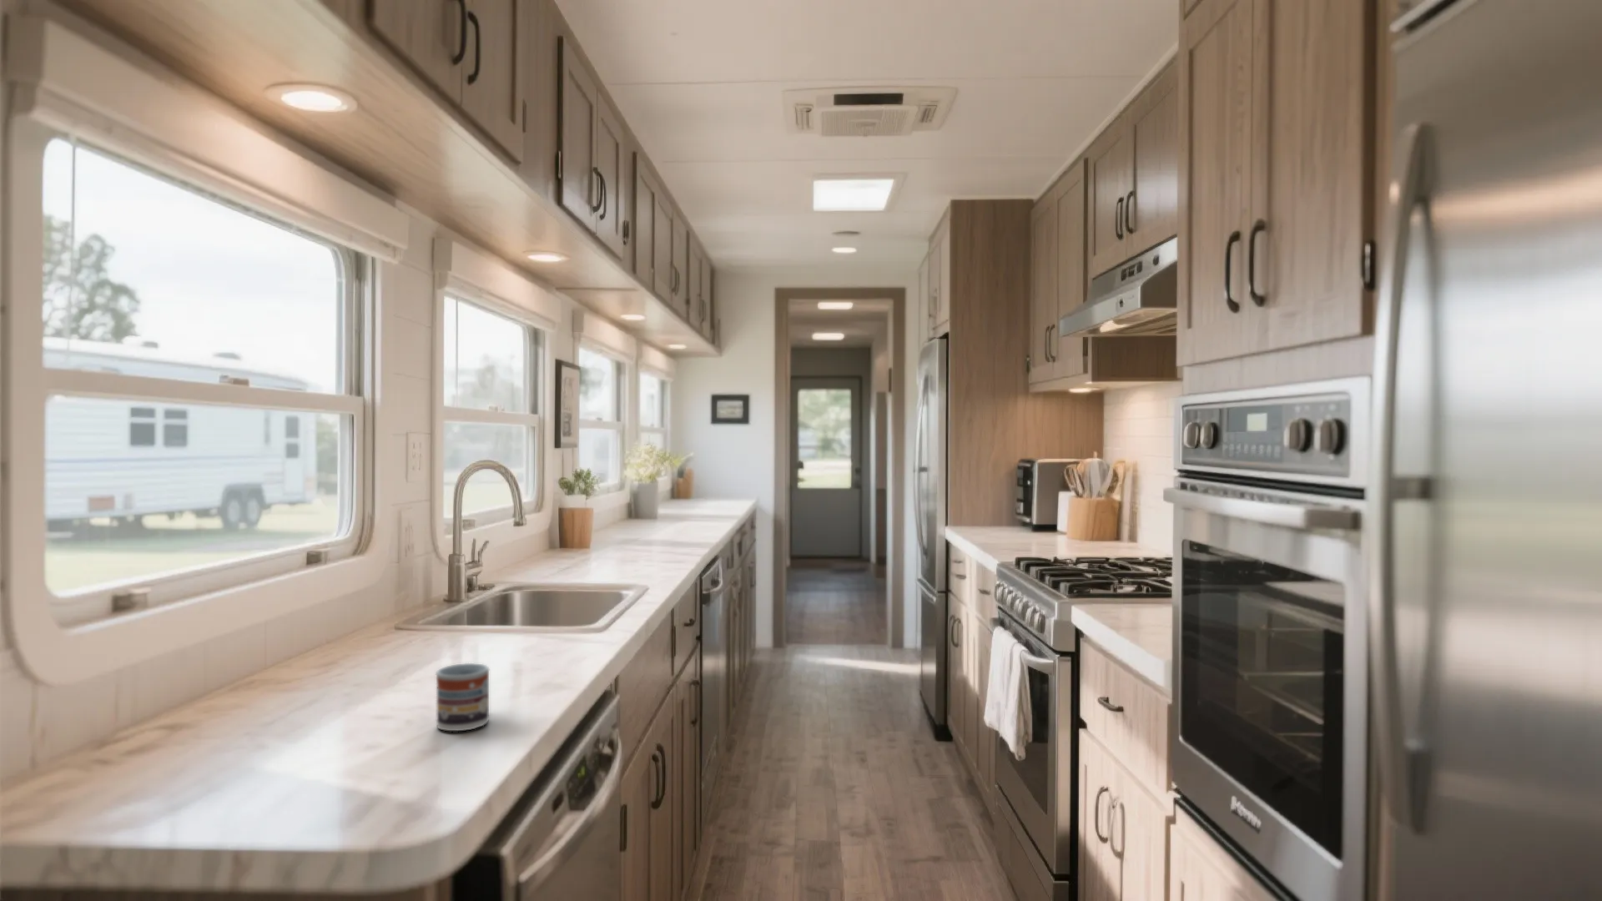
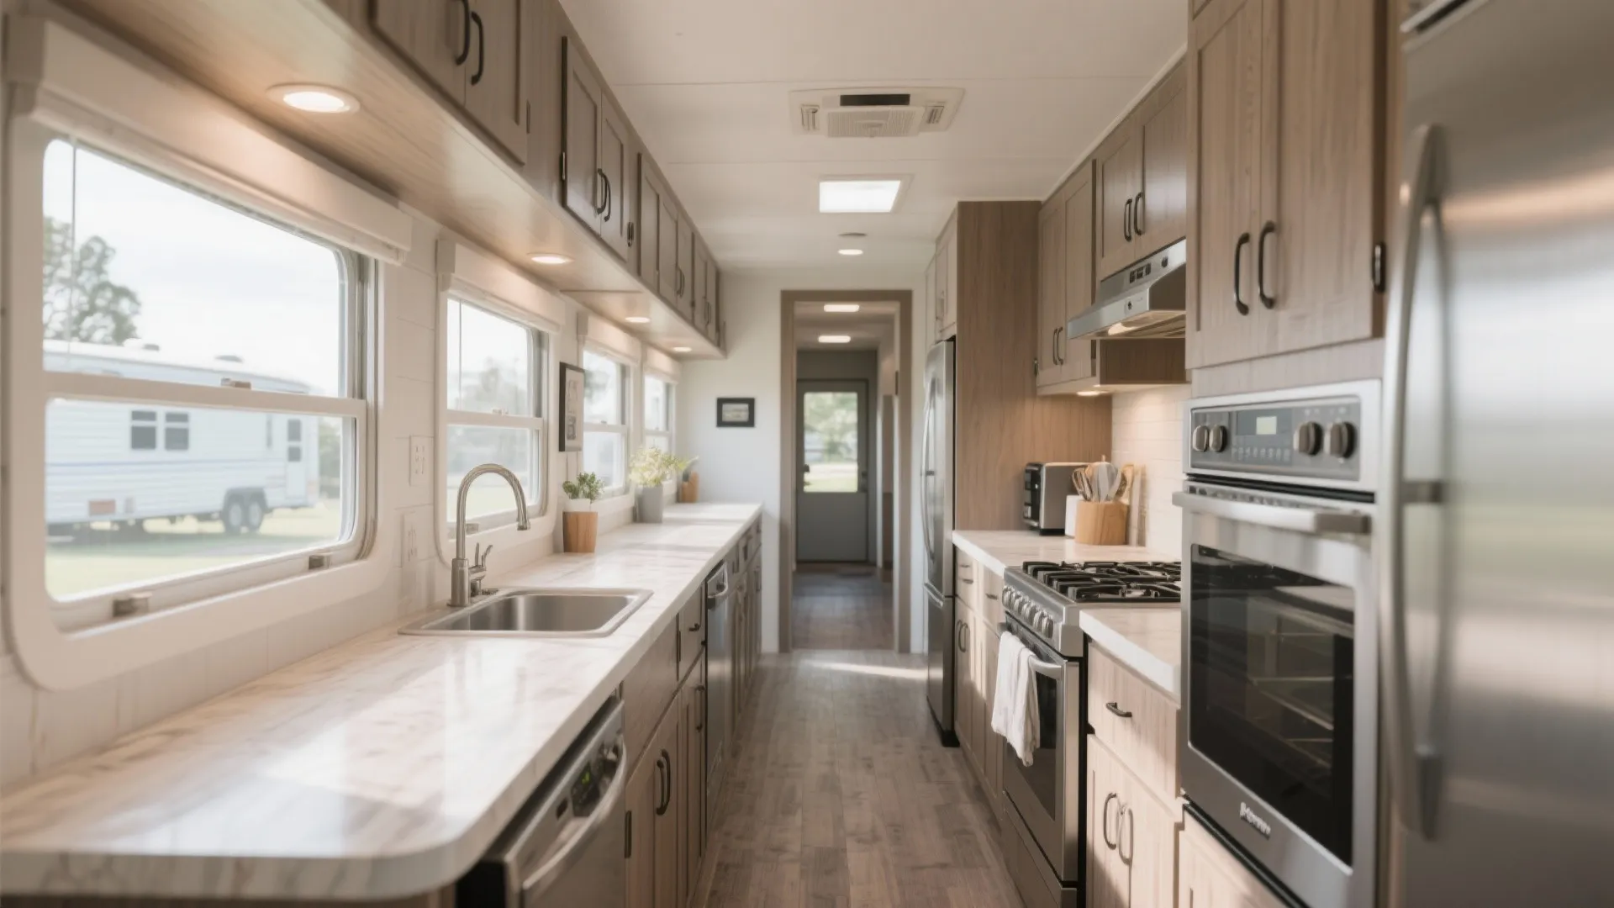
- cup [435,662,490,732]
